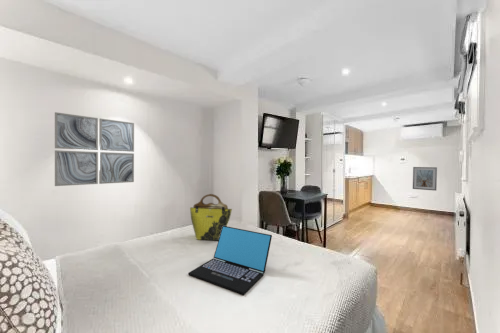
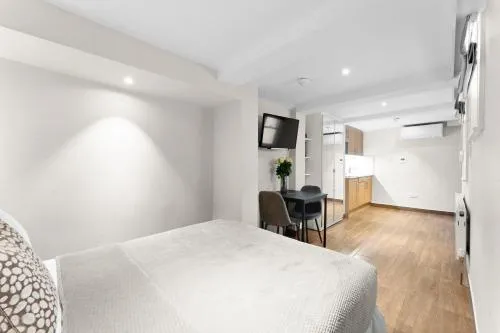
- laptop [187,226,273,296]
- picture frame [412,166,438,192]
- tote bag [189,193,233,242]
- wall art [54,111,135,187]
